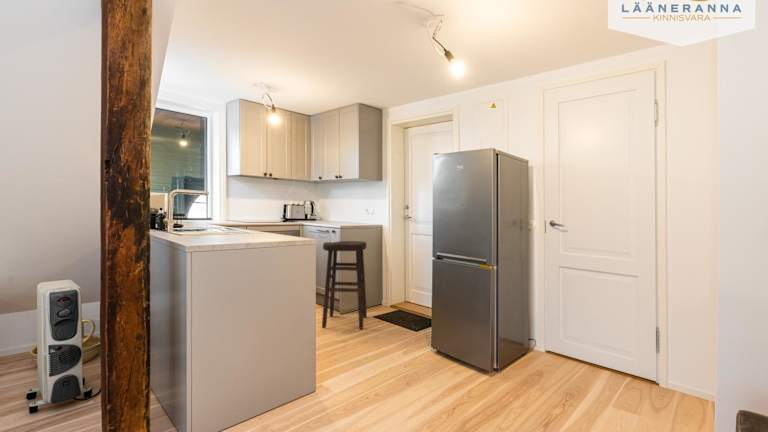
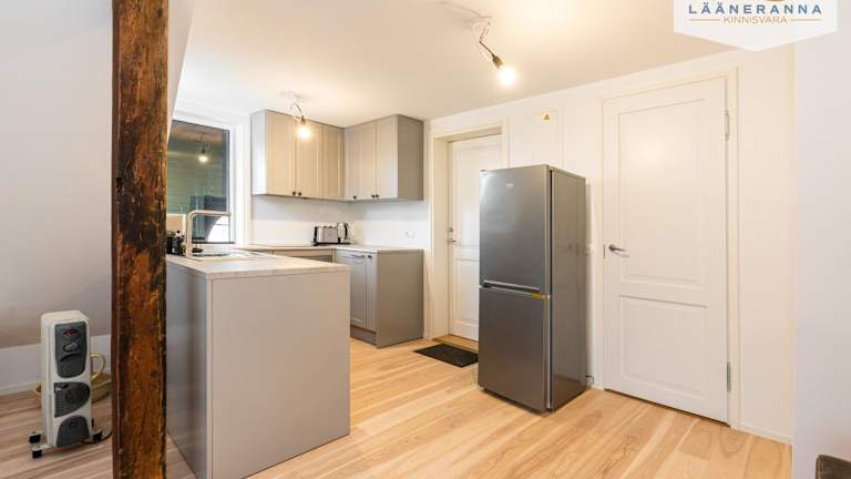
- stool [321,240,368,330]
